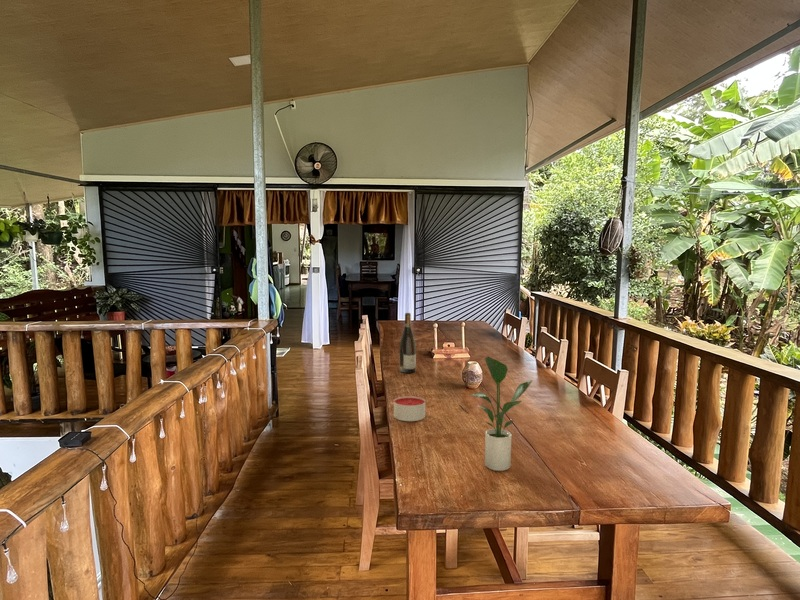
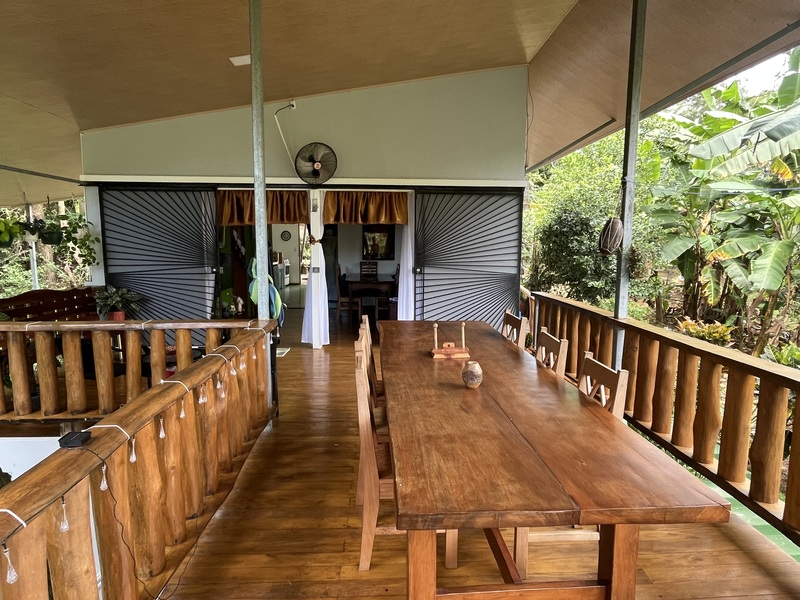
- wine bottle [398,312,417,374]
- candle [393,395,426,422]
- potted plant [469,356,533,472]
